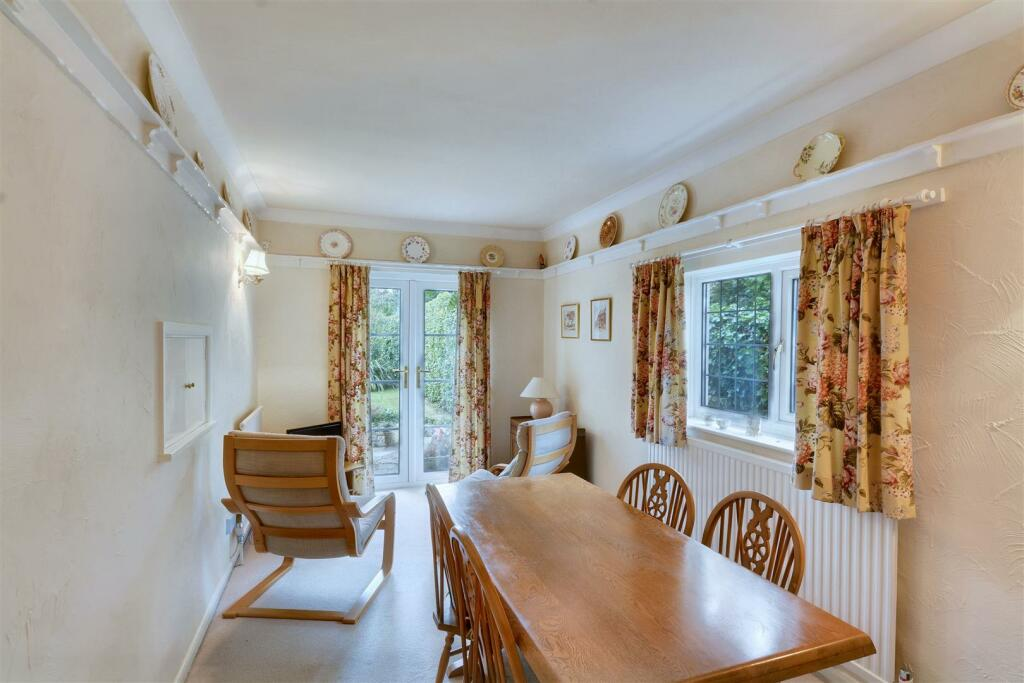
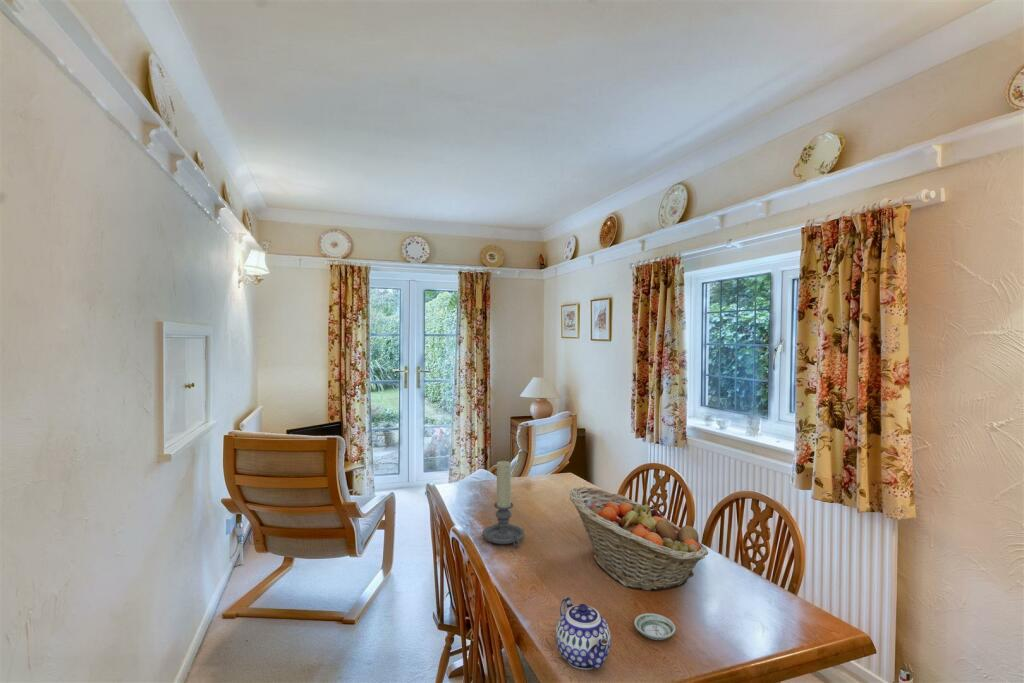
+ saucer [633,612,676,641]
+ candle holder [482,460,525,549]
+ teapot [555,596,612,671]
+ fruit basket [569,486,709,592]
